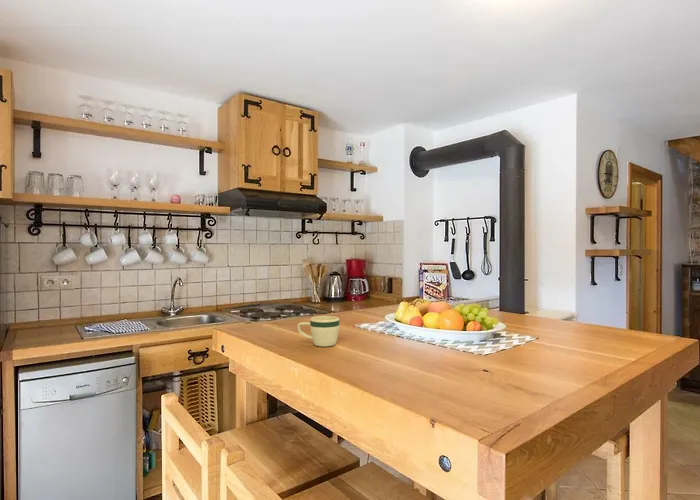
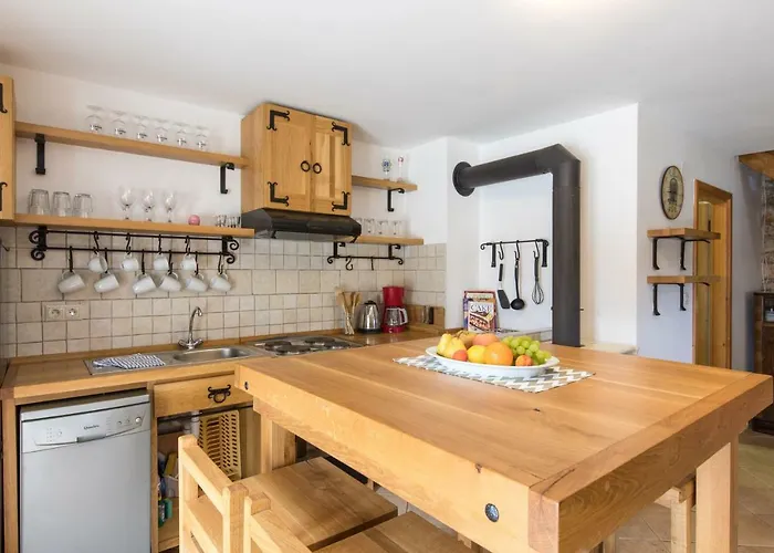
- mug [297,315,340,347]
